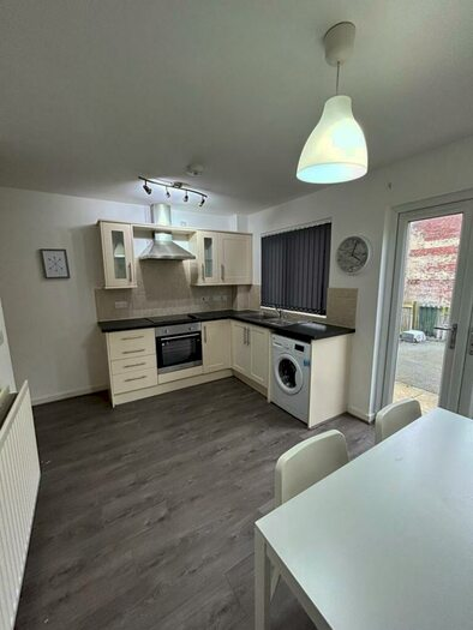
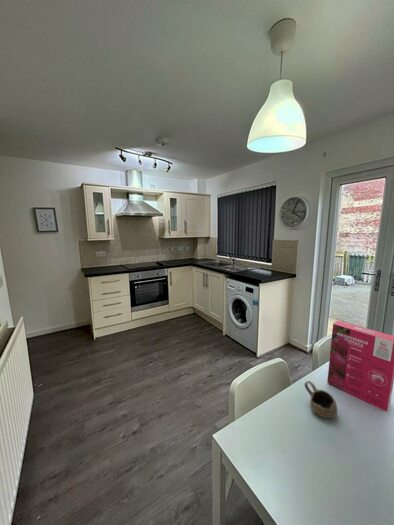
+ cereal box [326,319,394,413]
+ cup [304,380,338,419]
